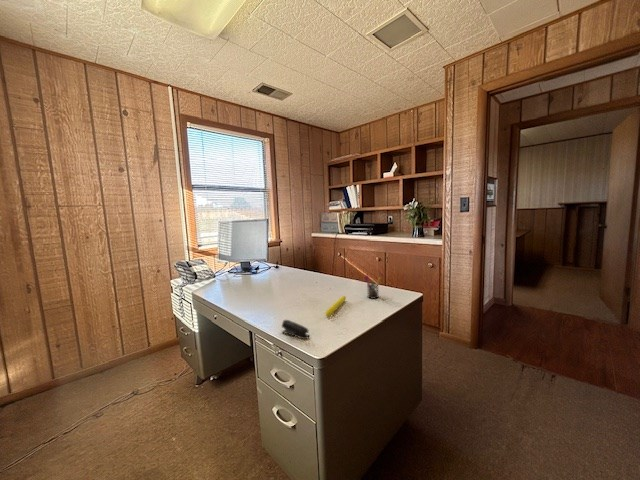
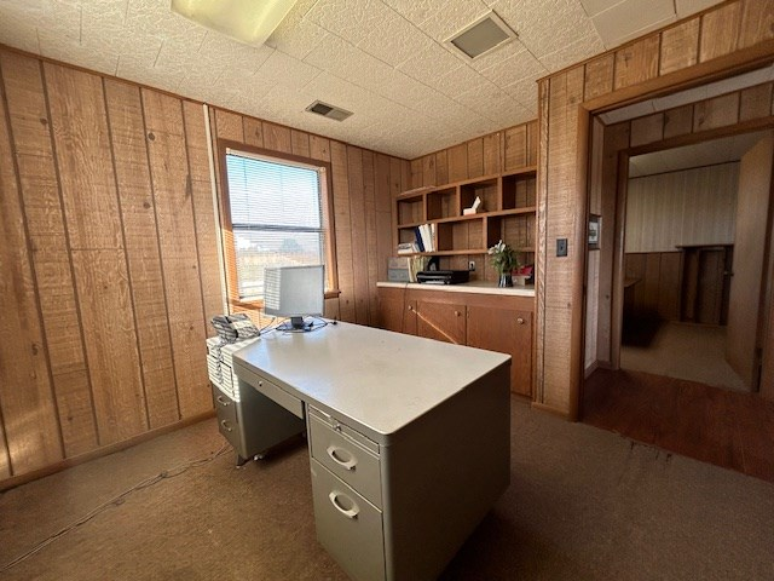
- stapler [281,319,311,340]
- candle [324,295,347,318]
- pen holder [364,274,382,300]
